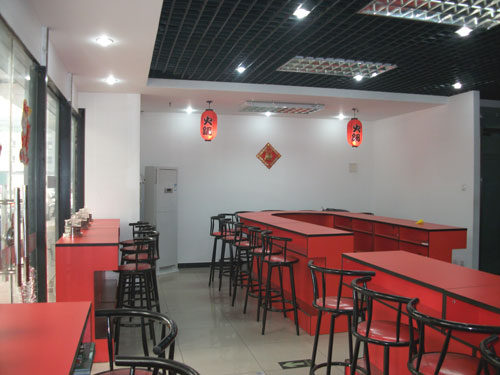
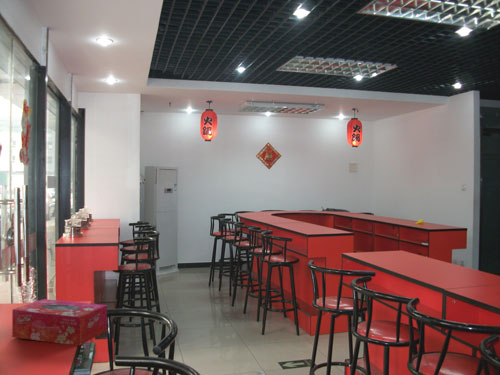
+ tissue box [11,298,108,346]
